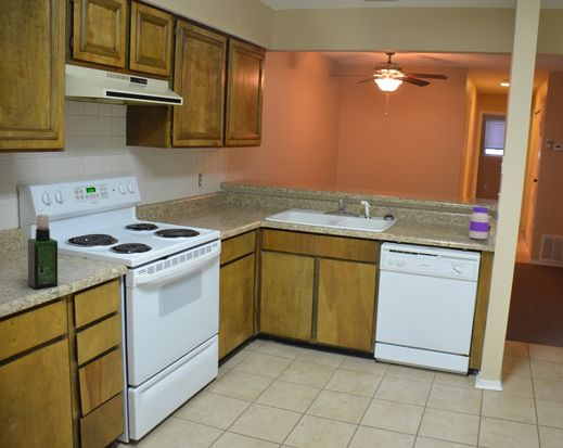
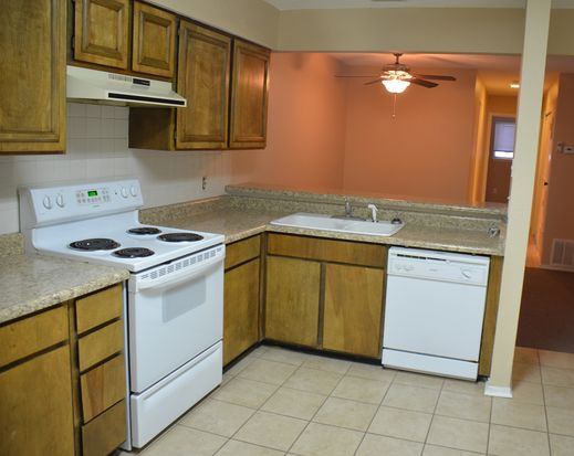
- jar [468,206,490,240]
- spray bottle [27,214,59,290]
